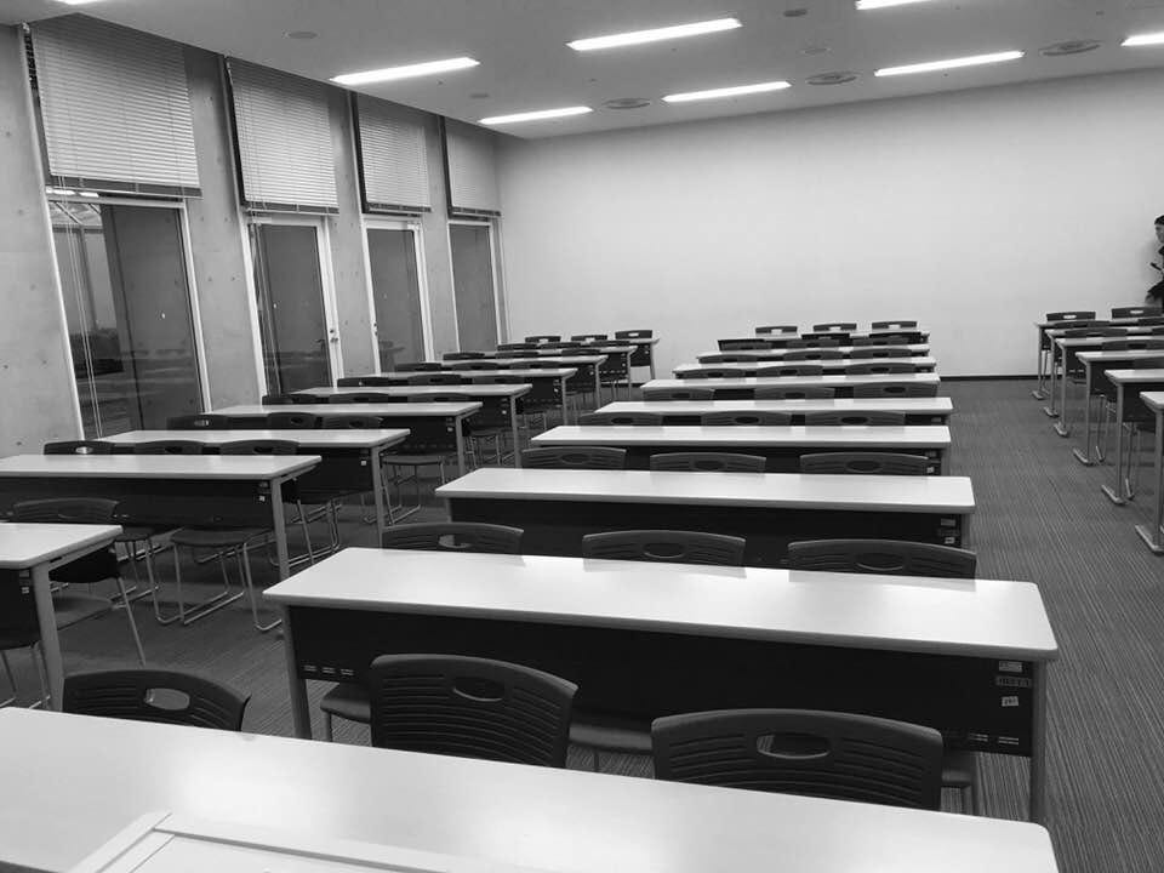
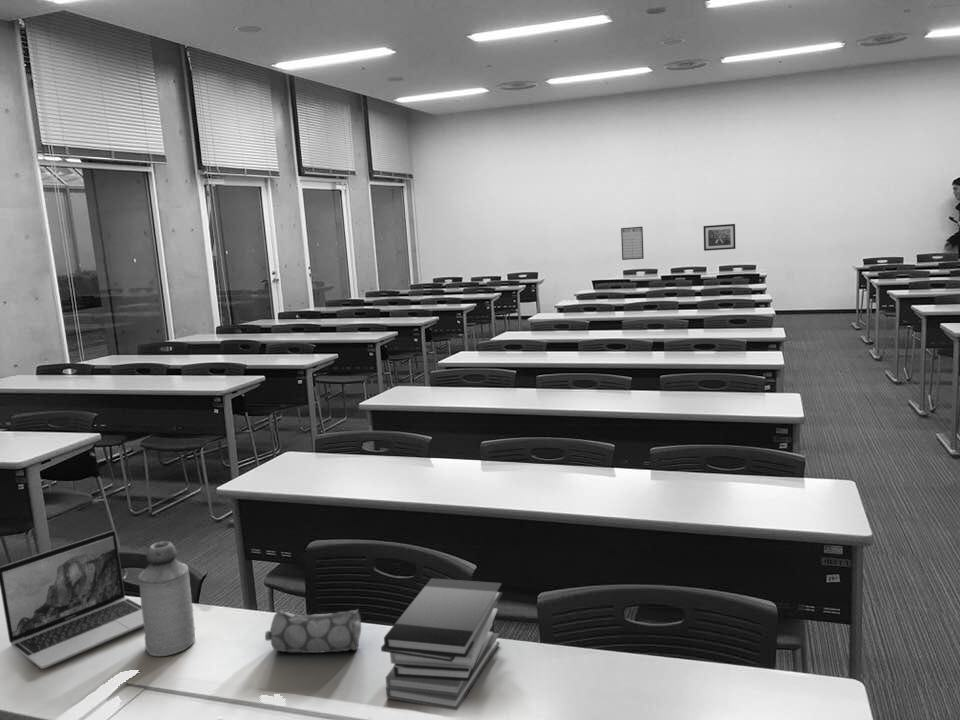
+ writing board [620,226,645,261]
+ wall art [703,223,737,252]
+ bottle [138,540,196,657]
+ laptop [0,530,144,670]
+ book stack [380,577,503,711]
+ pencil case [264,608,362,654]
